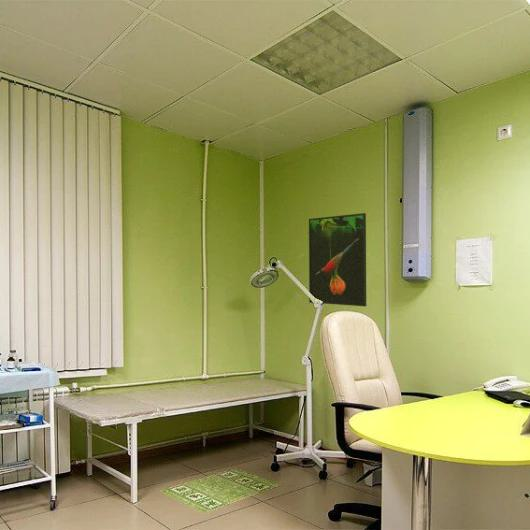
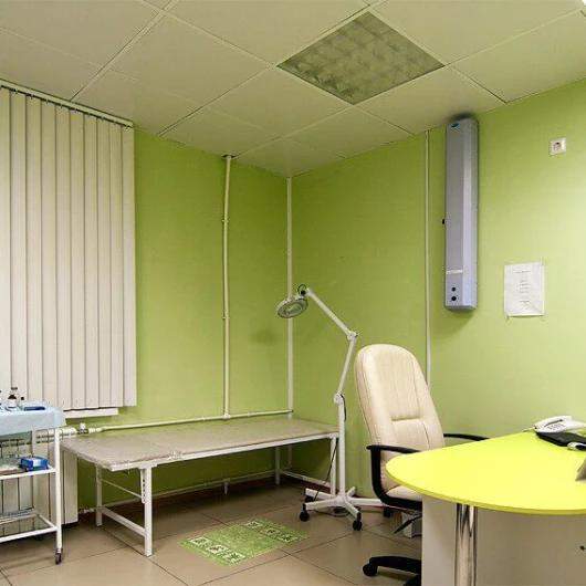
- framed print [308,212,367,307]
